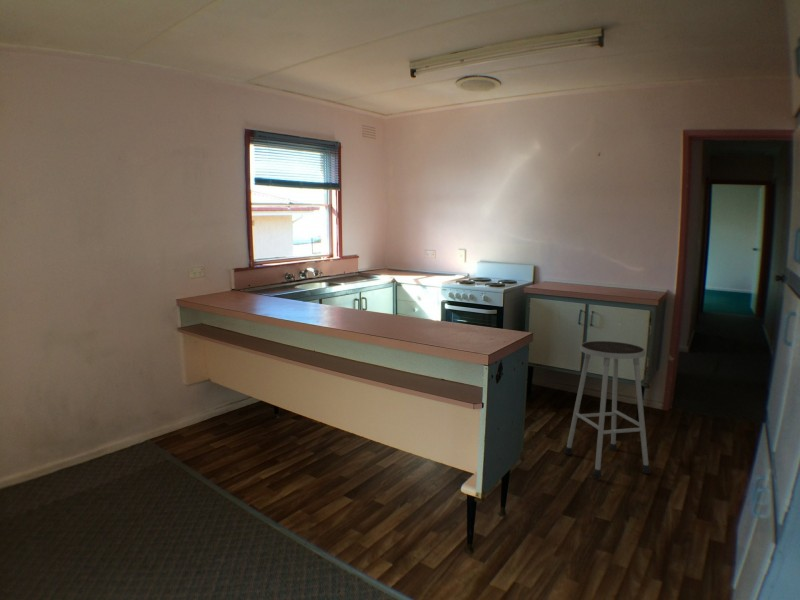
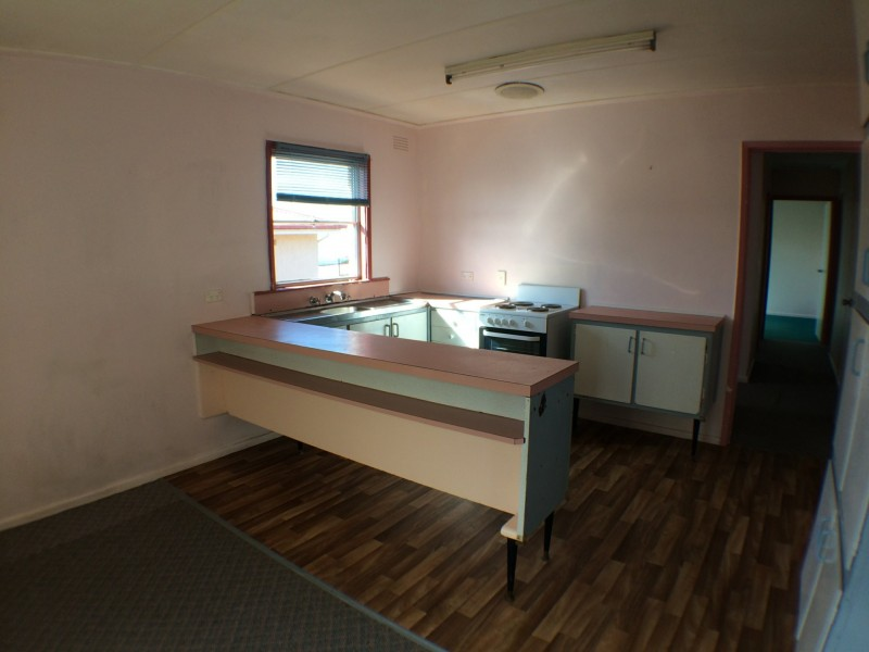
- stool [563,340,652,479]
